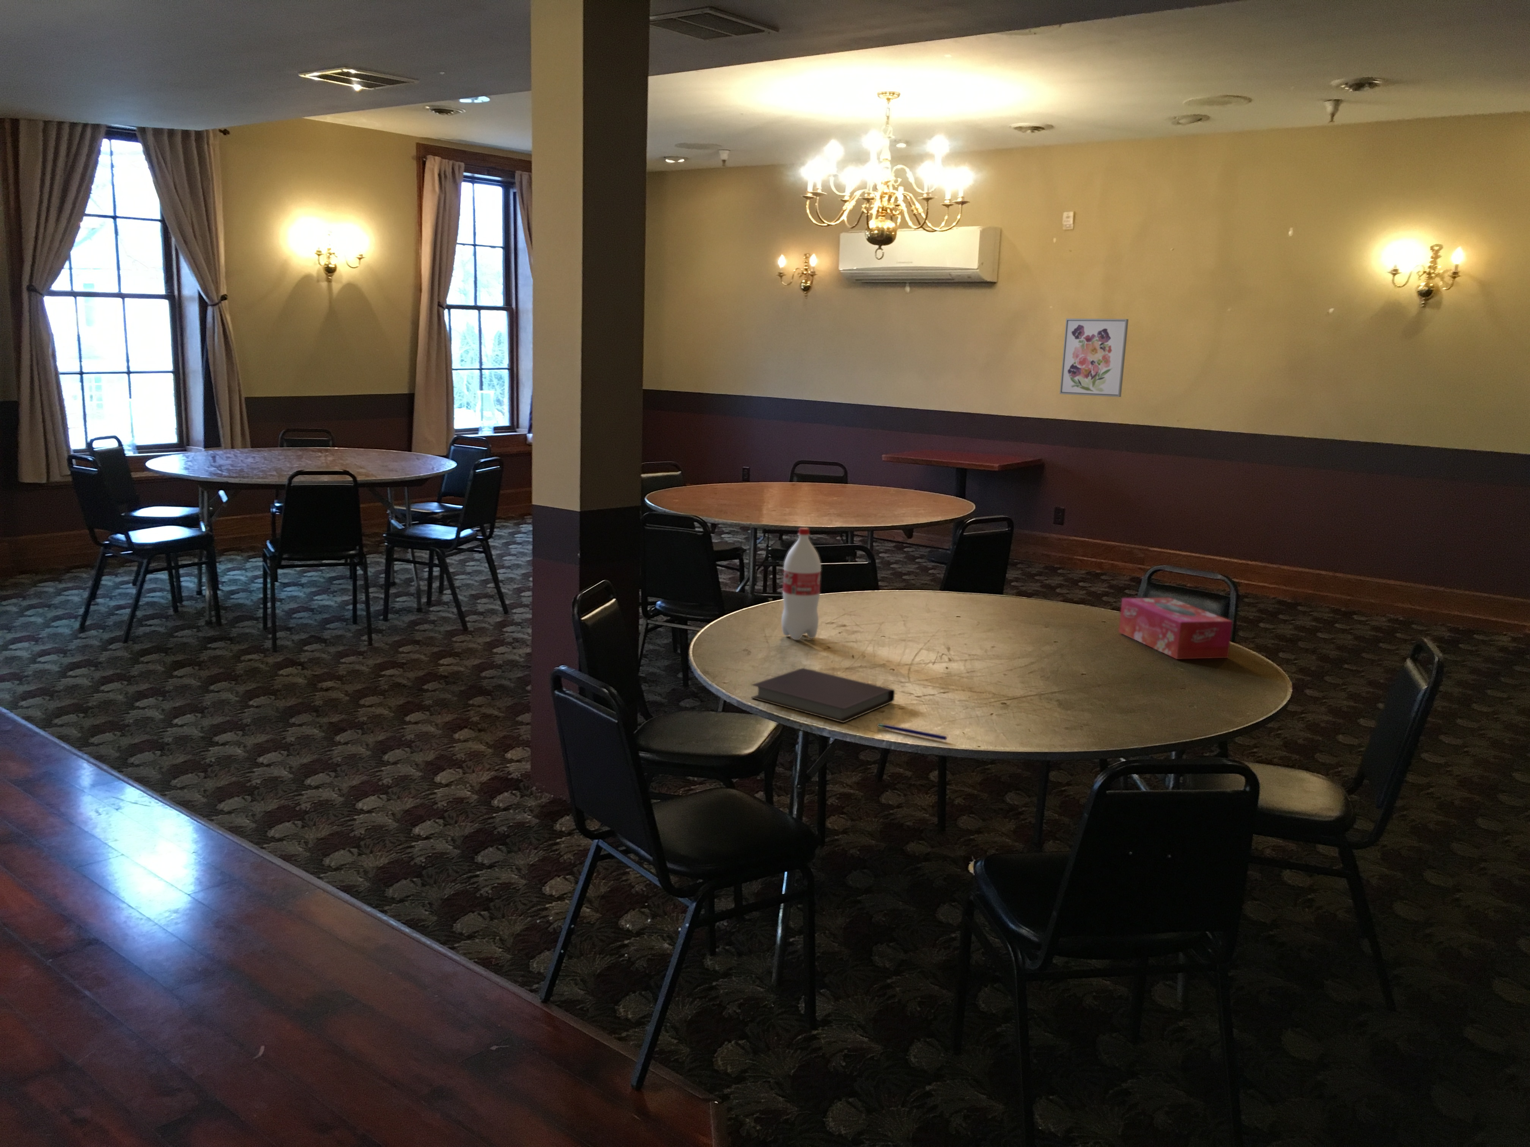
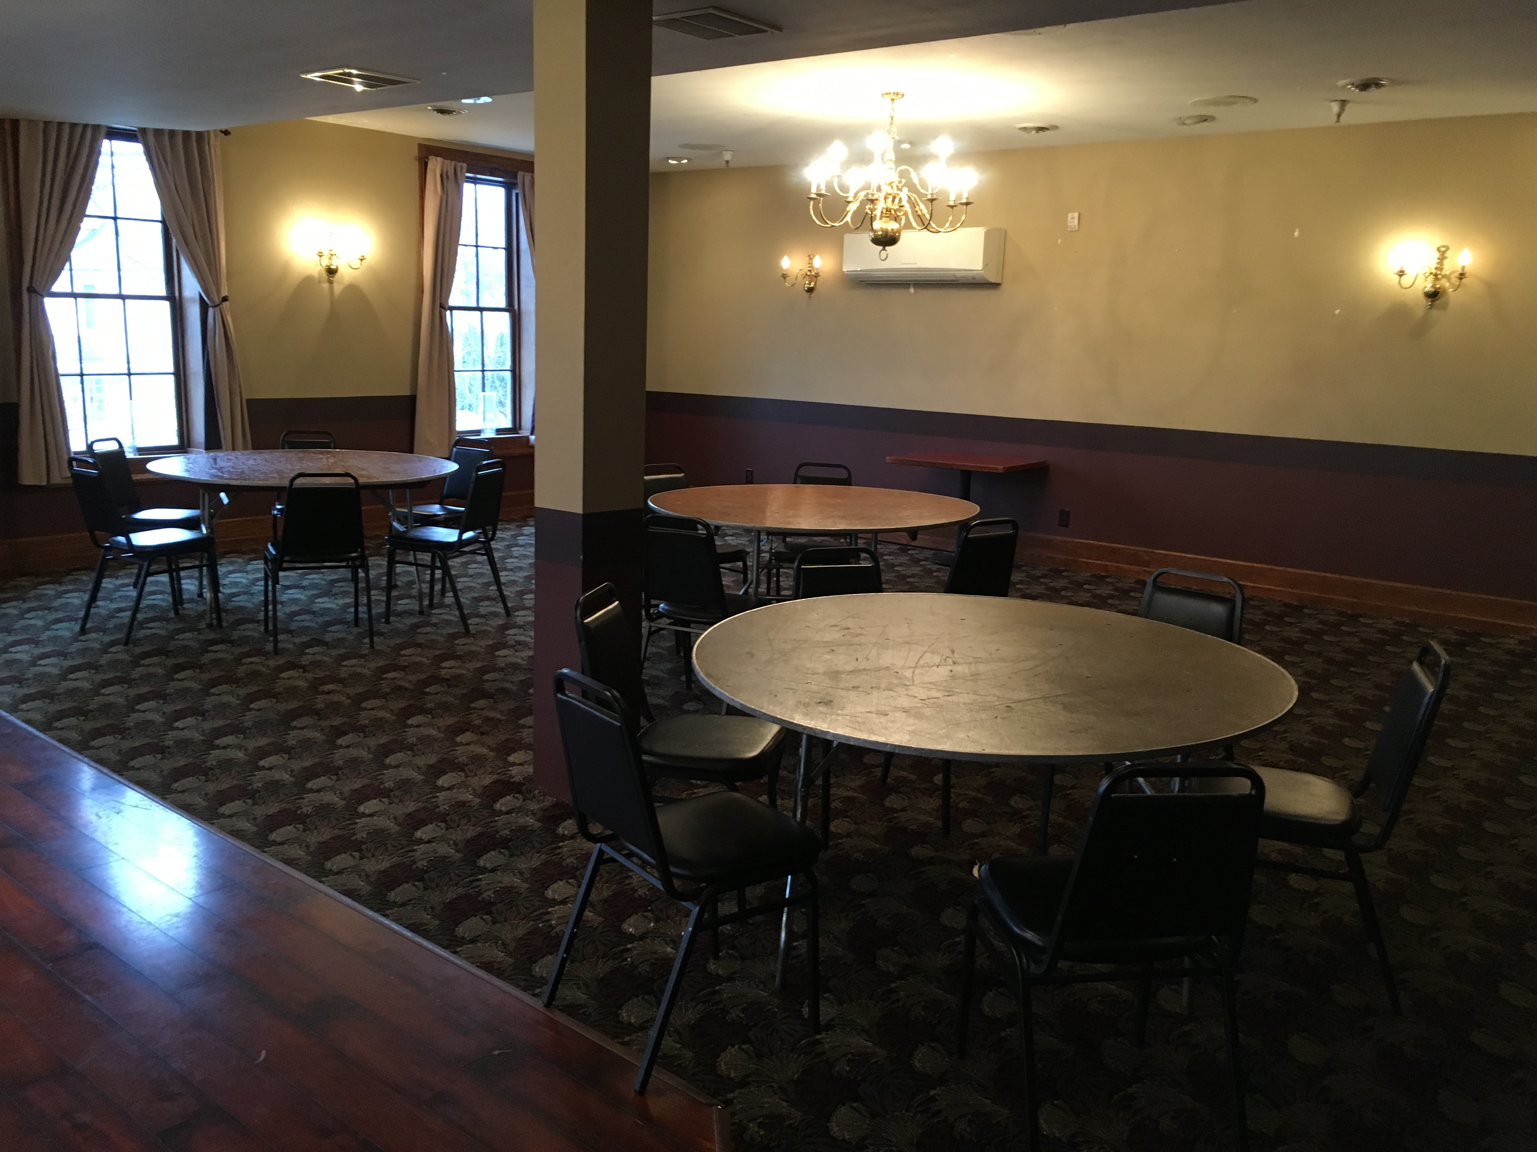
- wall art [1059,318,1129,398]
- bottle [782,528,822,640]
- tissue box [1118,598,1232,659]
- notebook [751,667,895,723]
- pen [877,723,947,741]
